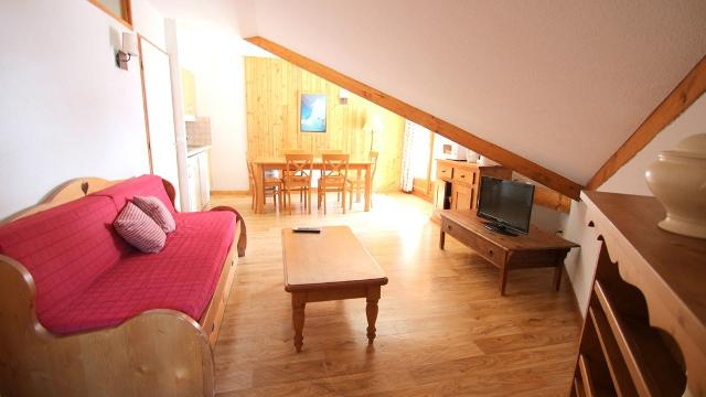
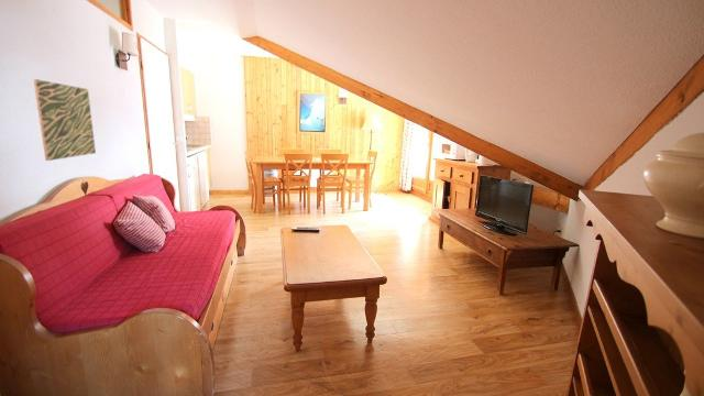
+ wall art [32,78,97,162]
